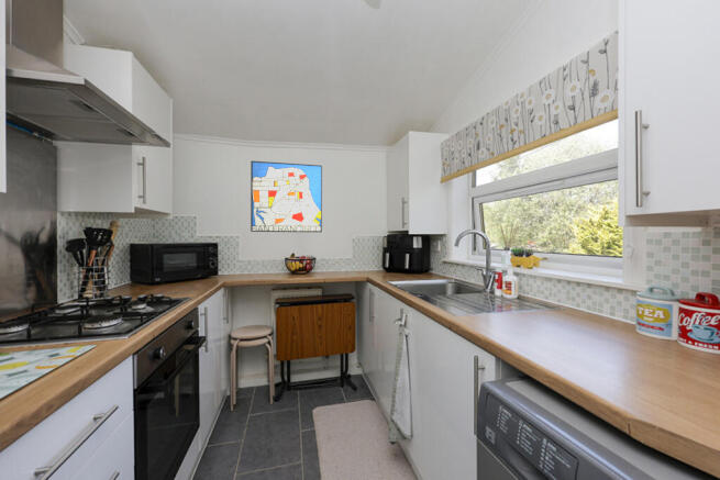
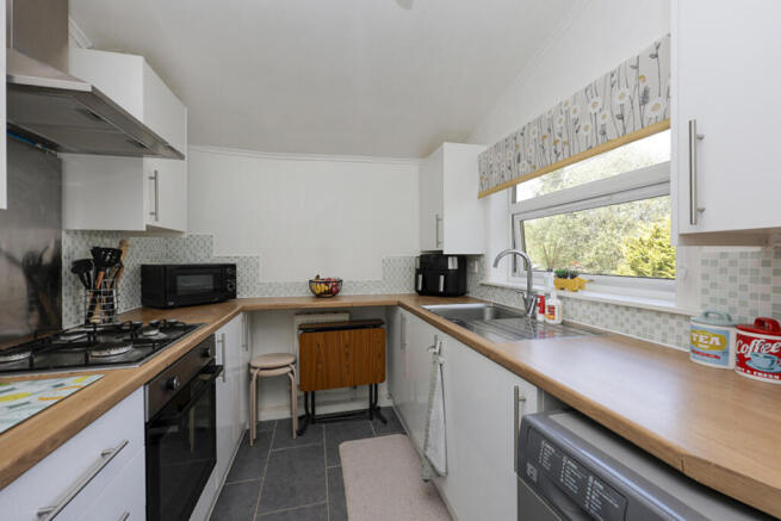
- wall art [250,160,323,233]
